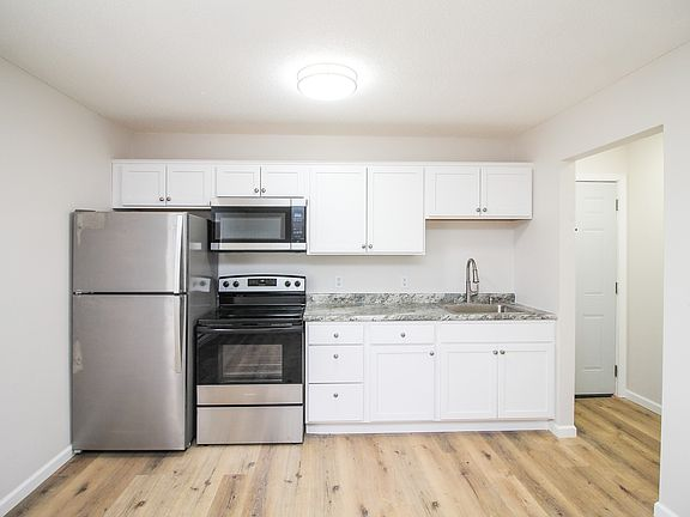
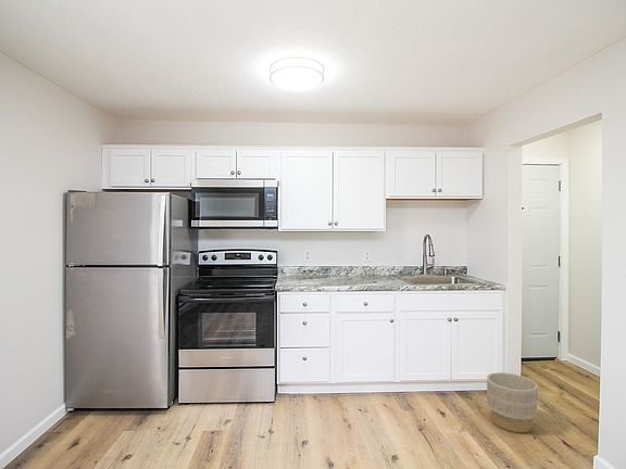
+ planter [486,371,539,433]
